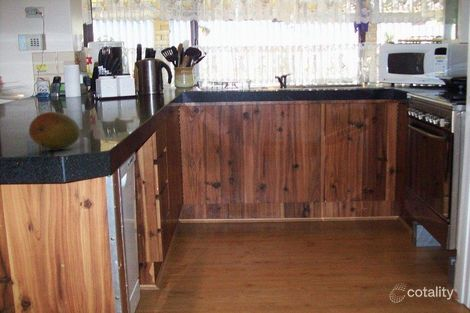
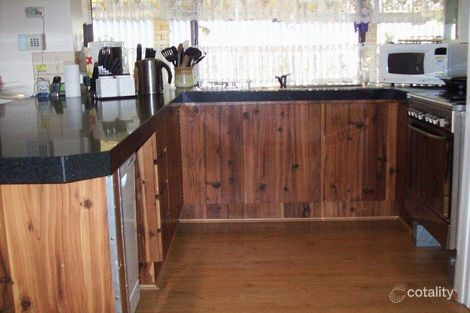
- fruit [28,111,81,150]
